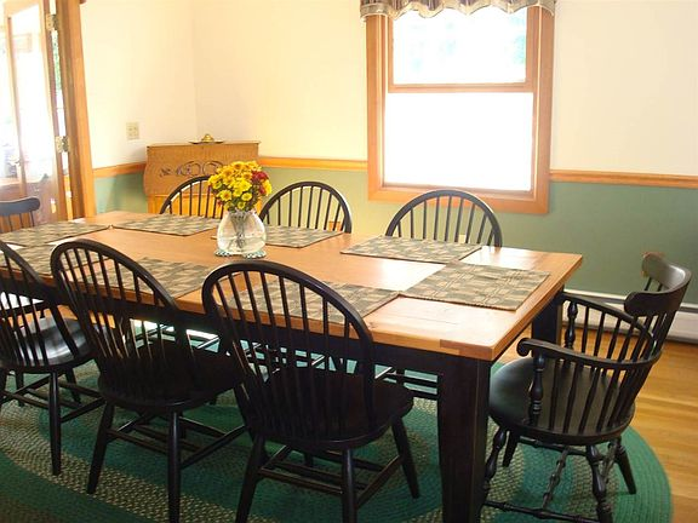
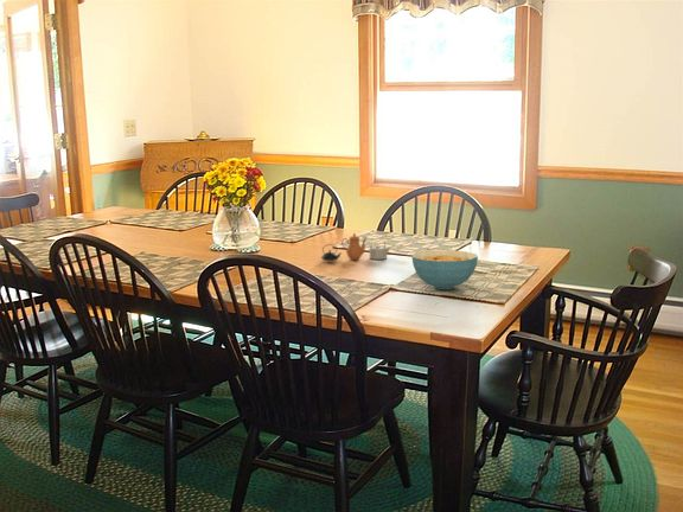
+ cereal bowl [410,249,479,290]
+ teapot [320,232,391,262]
